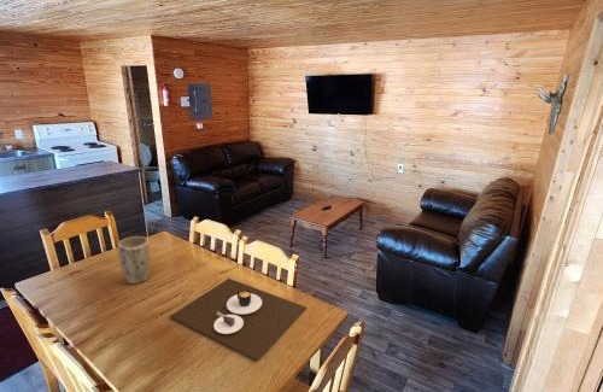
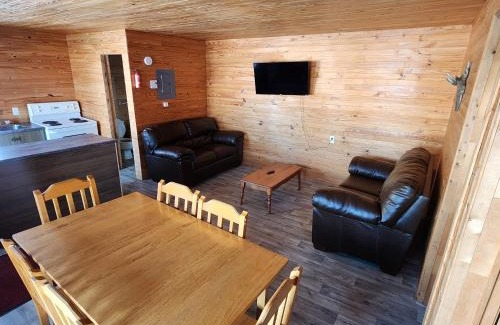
- plant pot [117,235,152,285]
- place mat [169,277,309,362]
